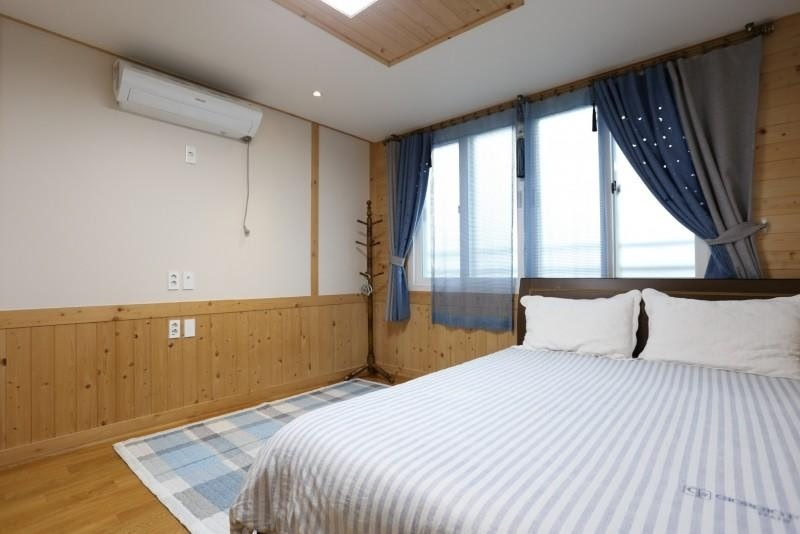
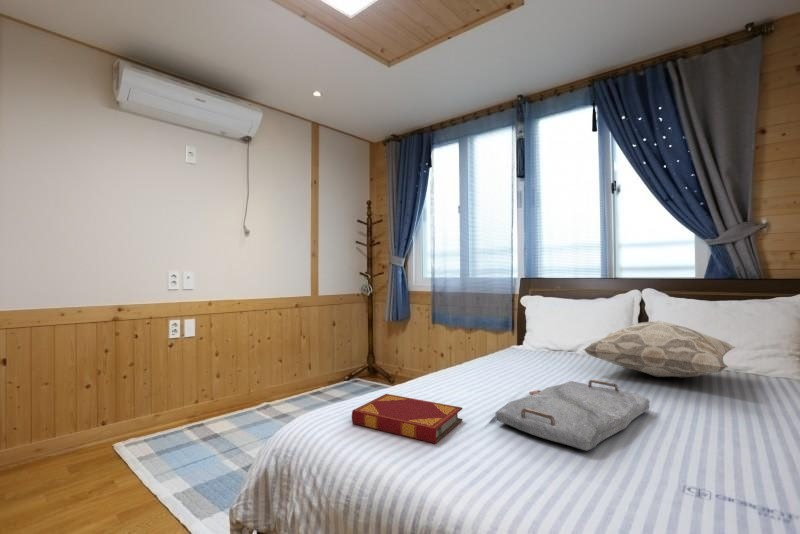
+ decorative pillow [582,320,736,378]
+ hardback book [351,393,464,444]
+ serving tray [494,379,651,452]
